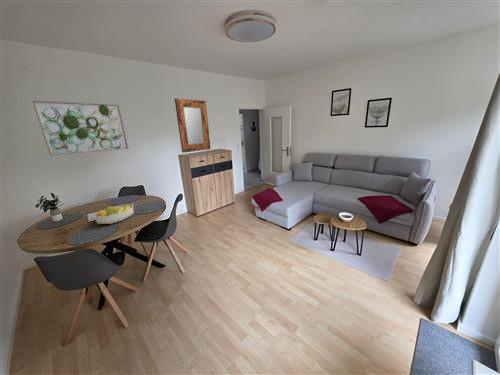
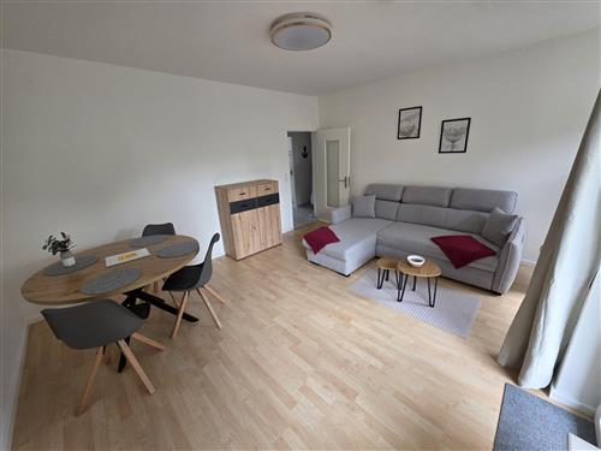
- wall art [31,100,129,156]
- fruit bowl [93,203,135,225]
- home mirror [174,98,212,154]
